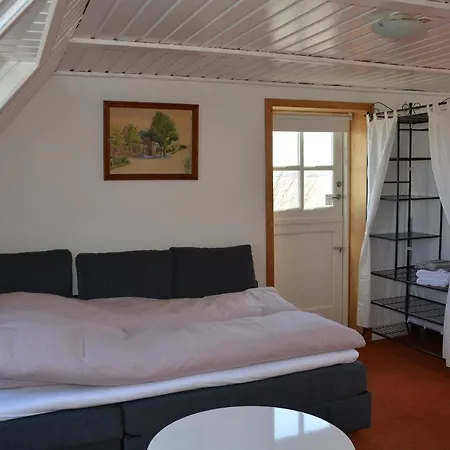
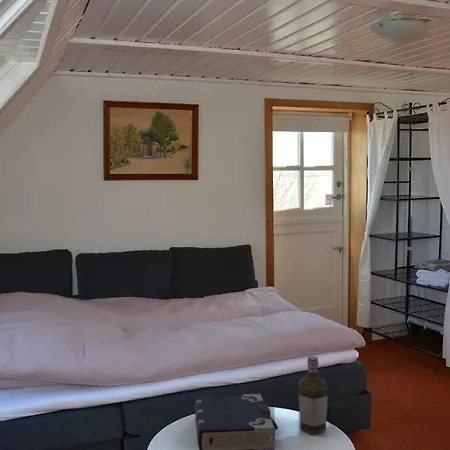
+ book [194,393,279,450]
+ bottle [298,355,329,435]
